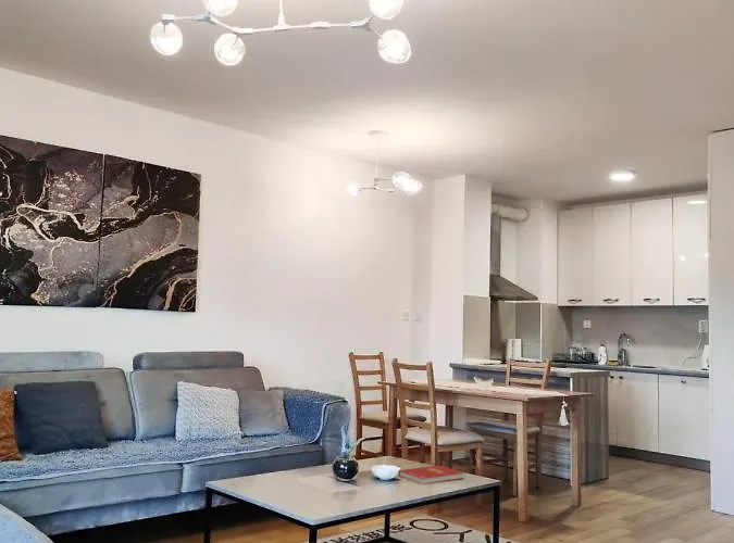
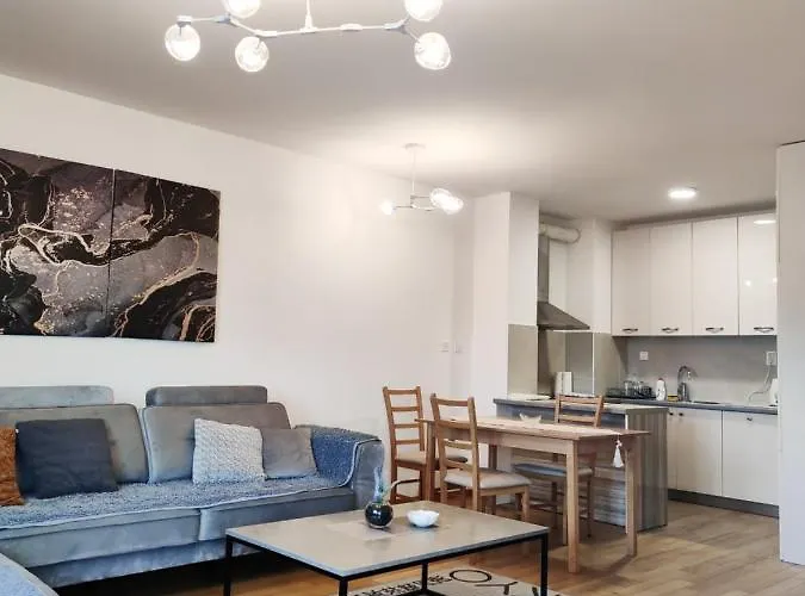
- book [398,464,465,485]
